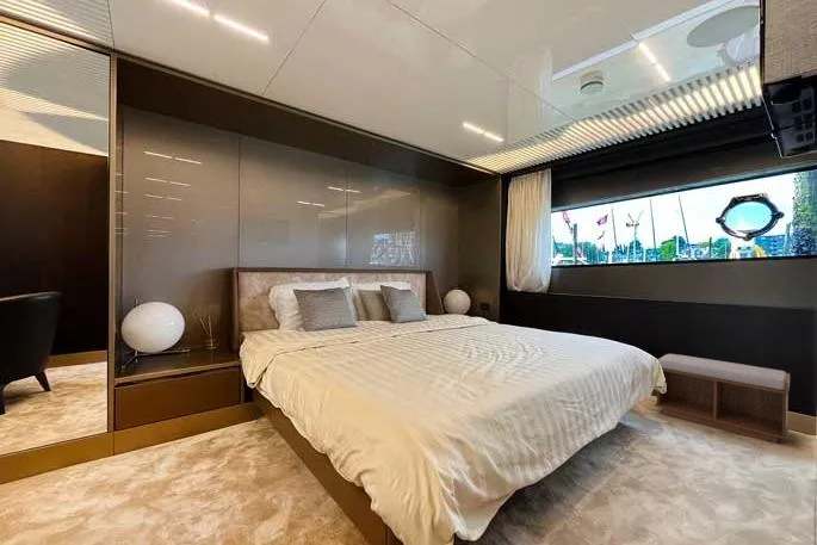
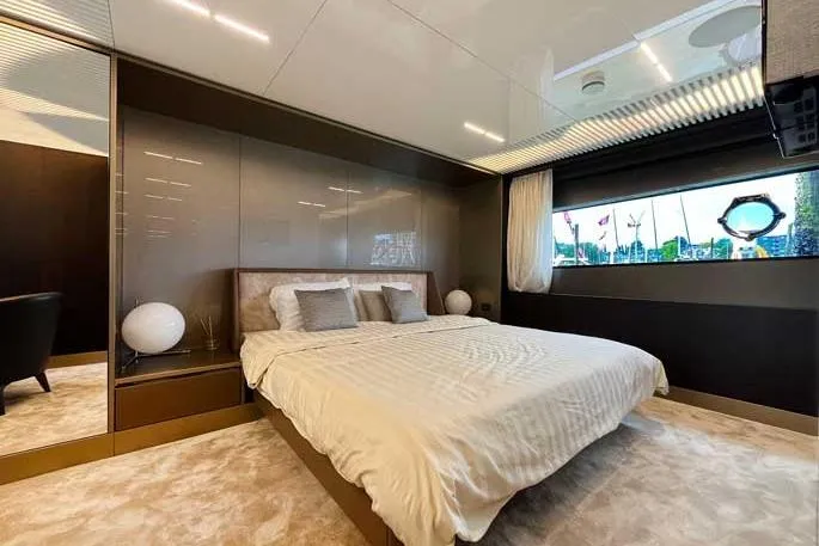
- bench [654,353,791,445]
